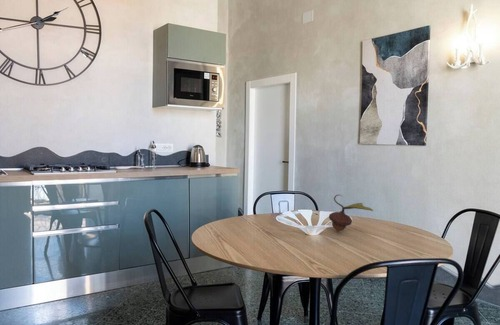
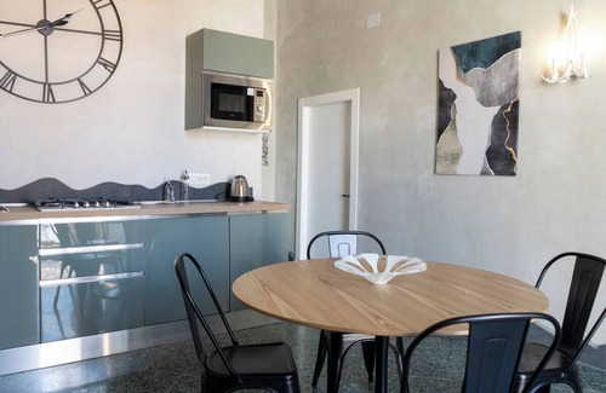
- plant [328,194,374,232]
